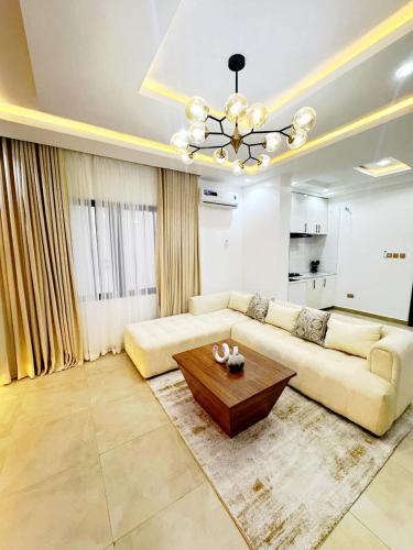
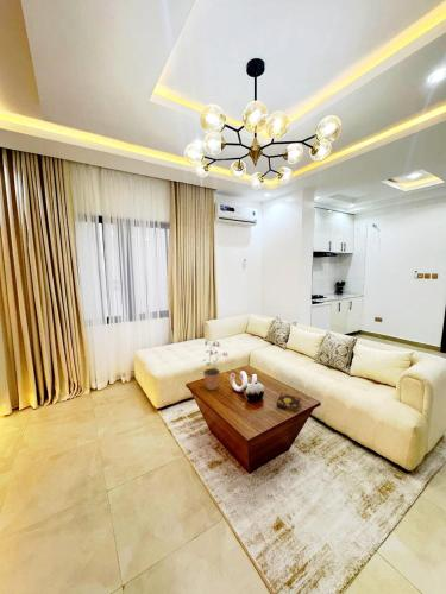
+ potted plant [202,340,228,391]
+ book [276,392,301,413]
